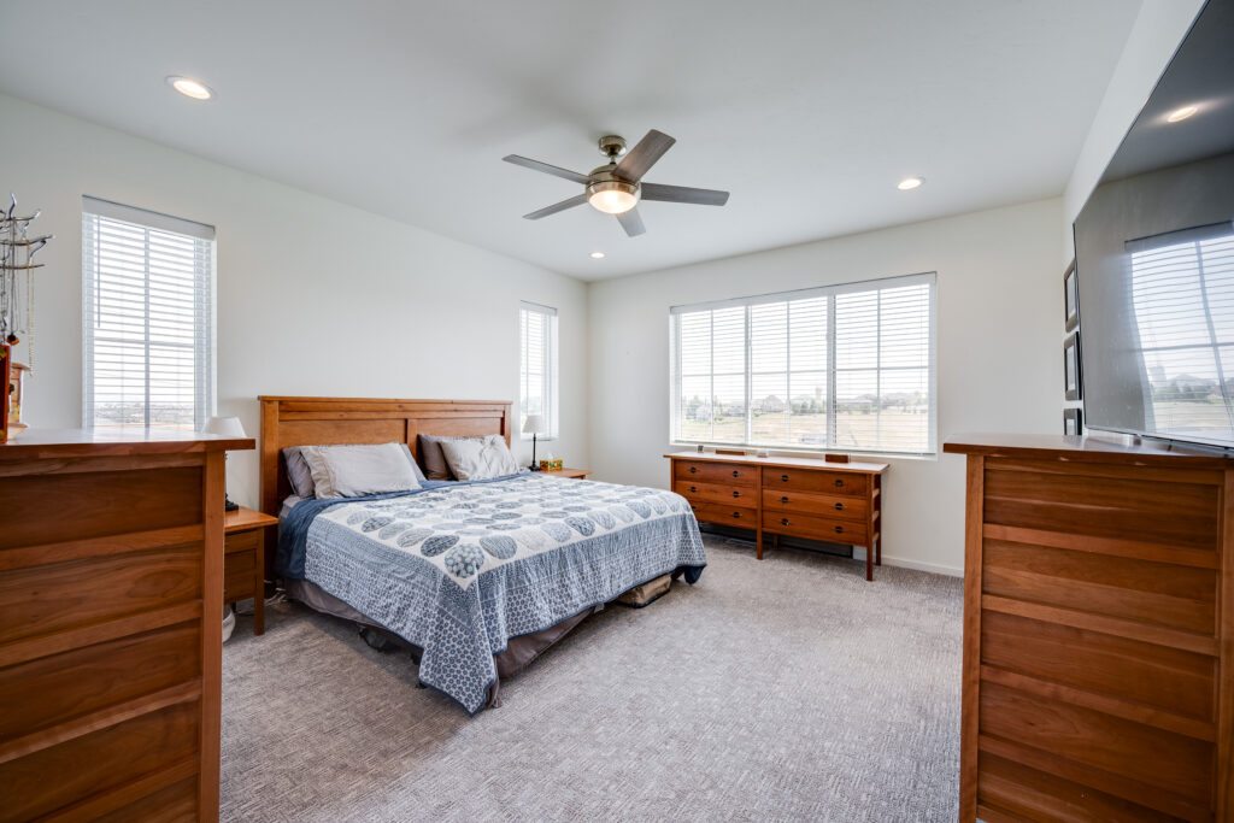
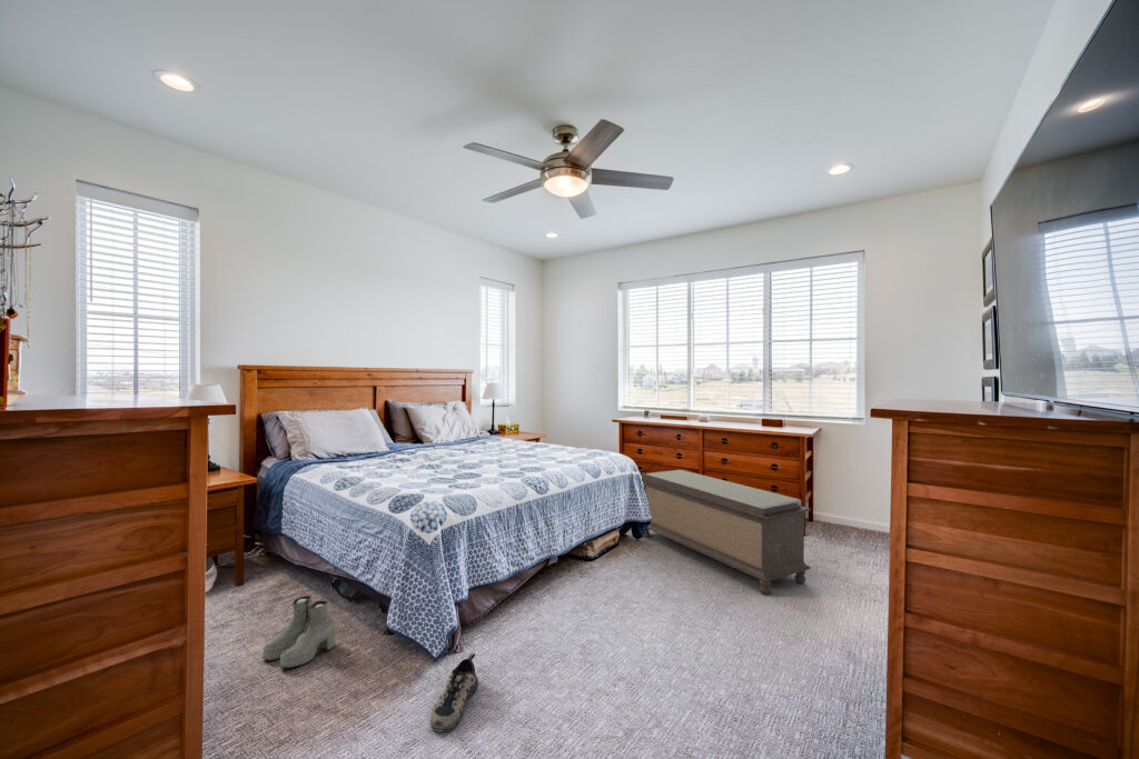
+ boots [263,595,337,669]
+ bench [641,469,812,596]
+ shoe [429,652,479,732]
